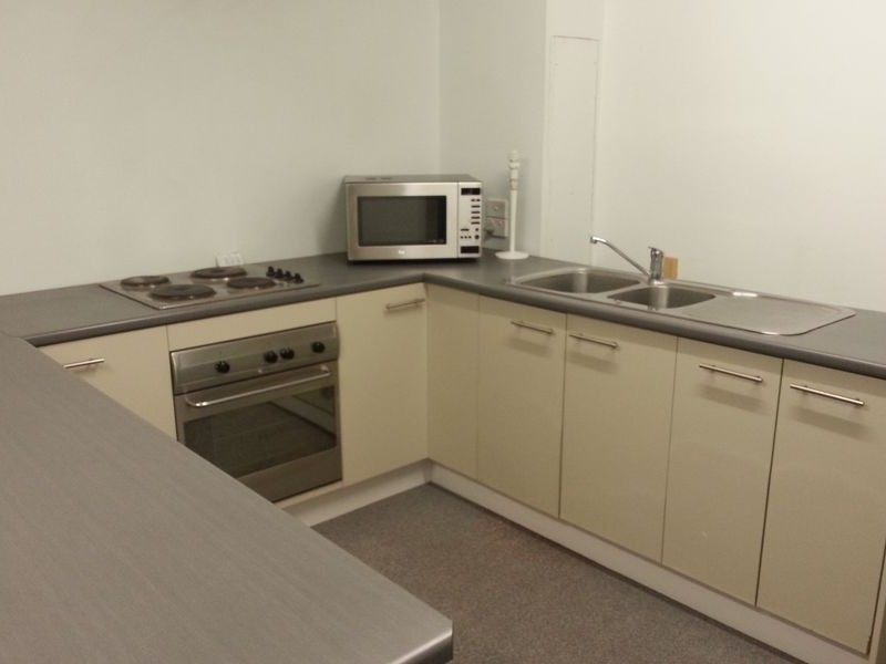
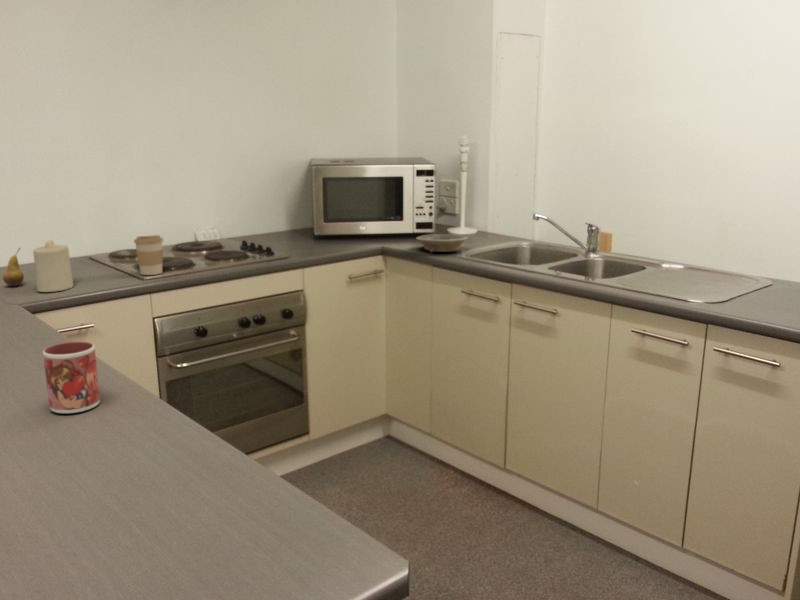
+ bowl [415,233,468,253]
+ fruit [2,247,25,287]
+ mug [42,340,101,414]
+ coffee cup [133,234,165,276]
+ candle [32,238,74,293]
